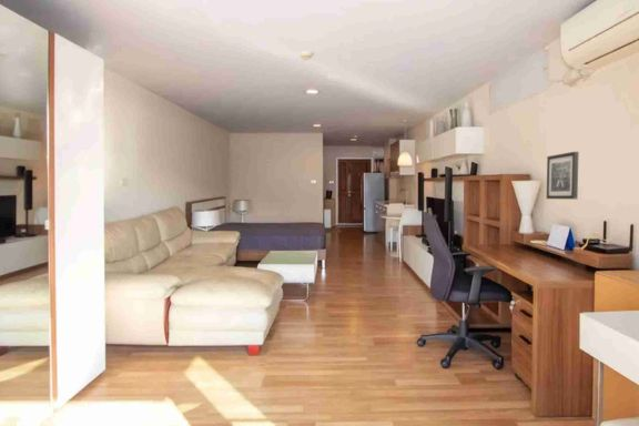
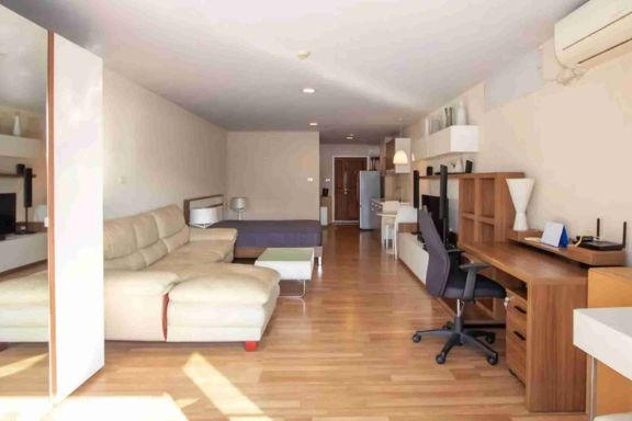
- wall art [546,151,580,200]
